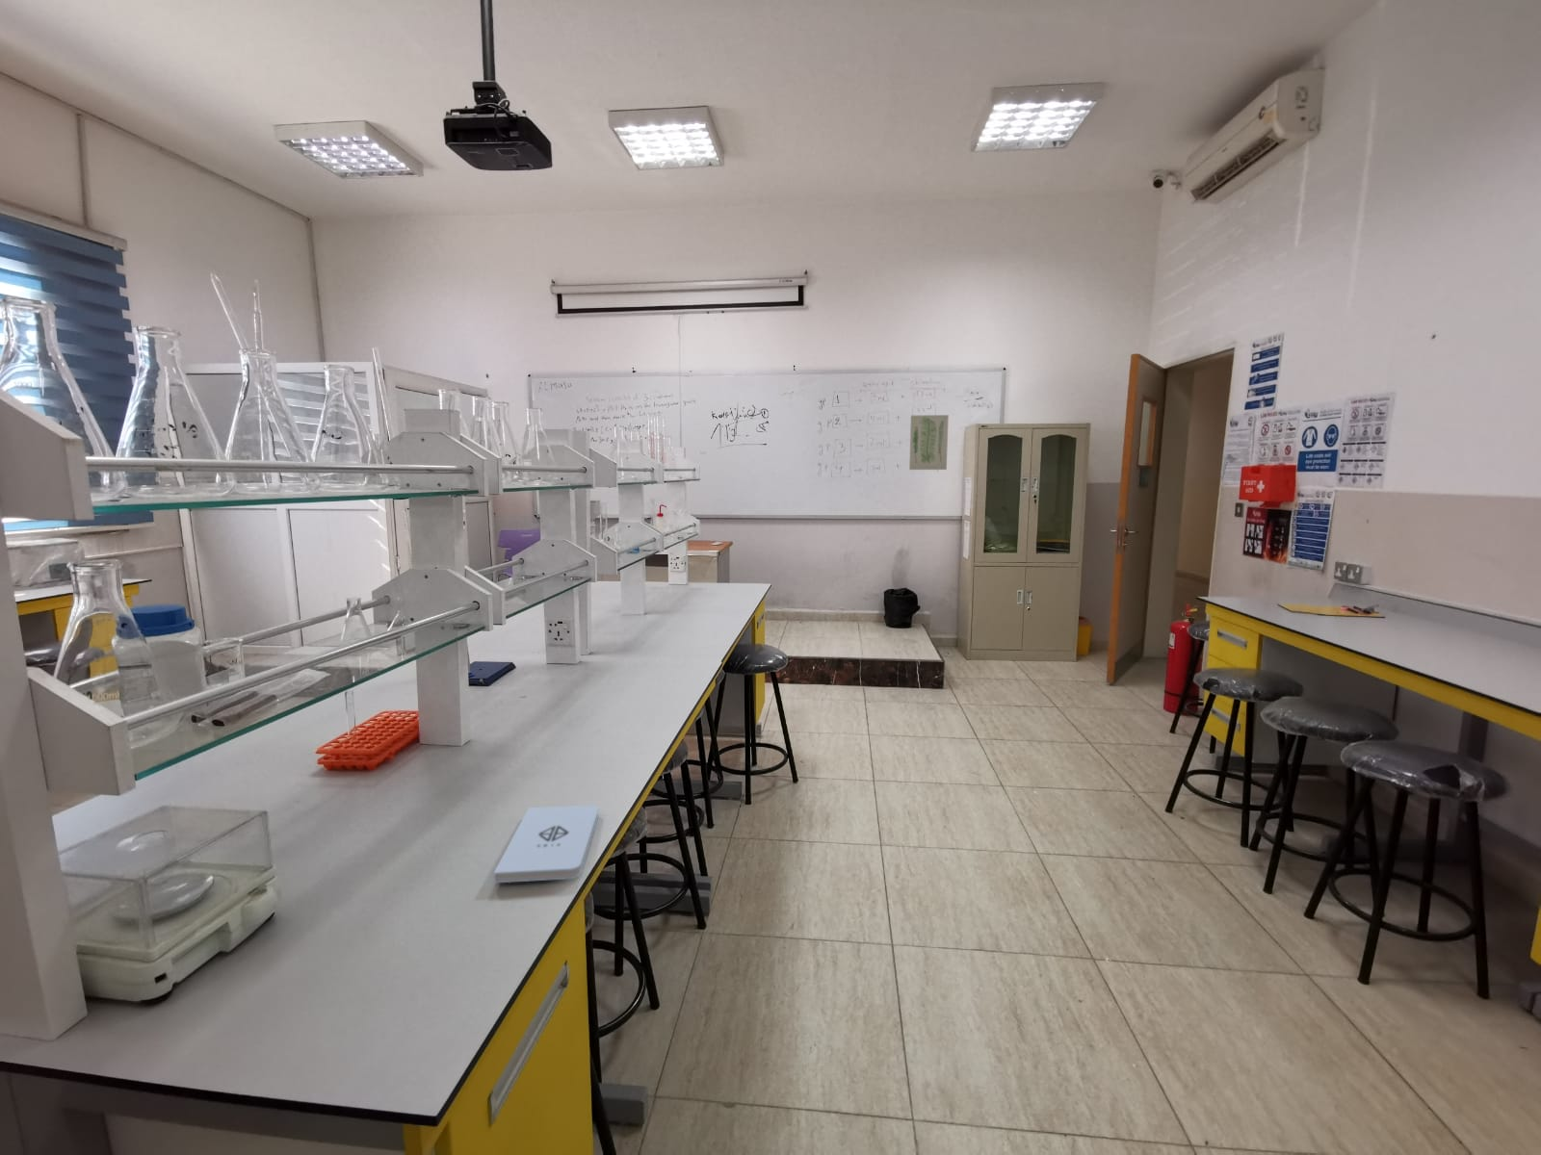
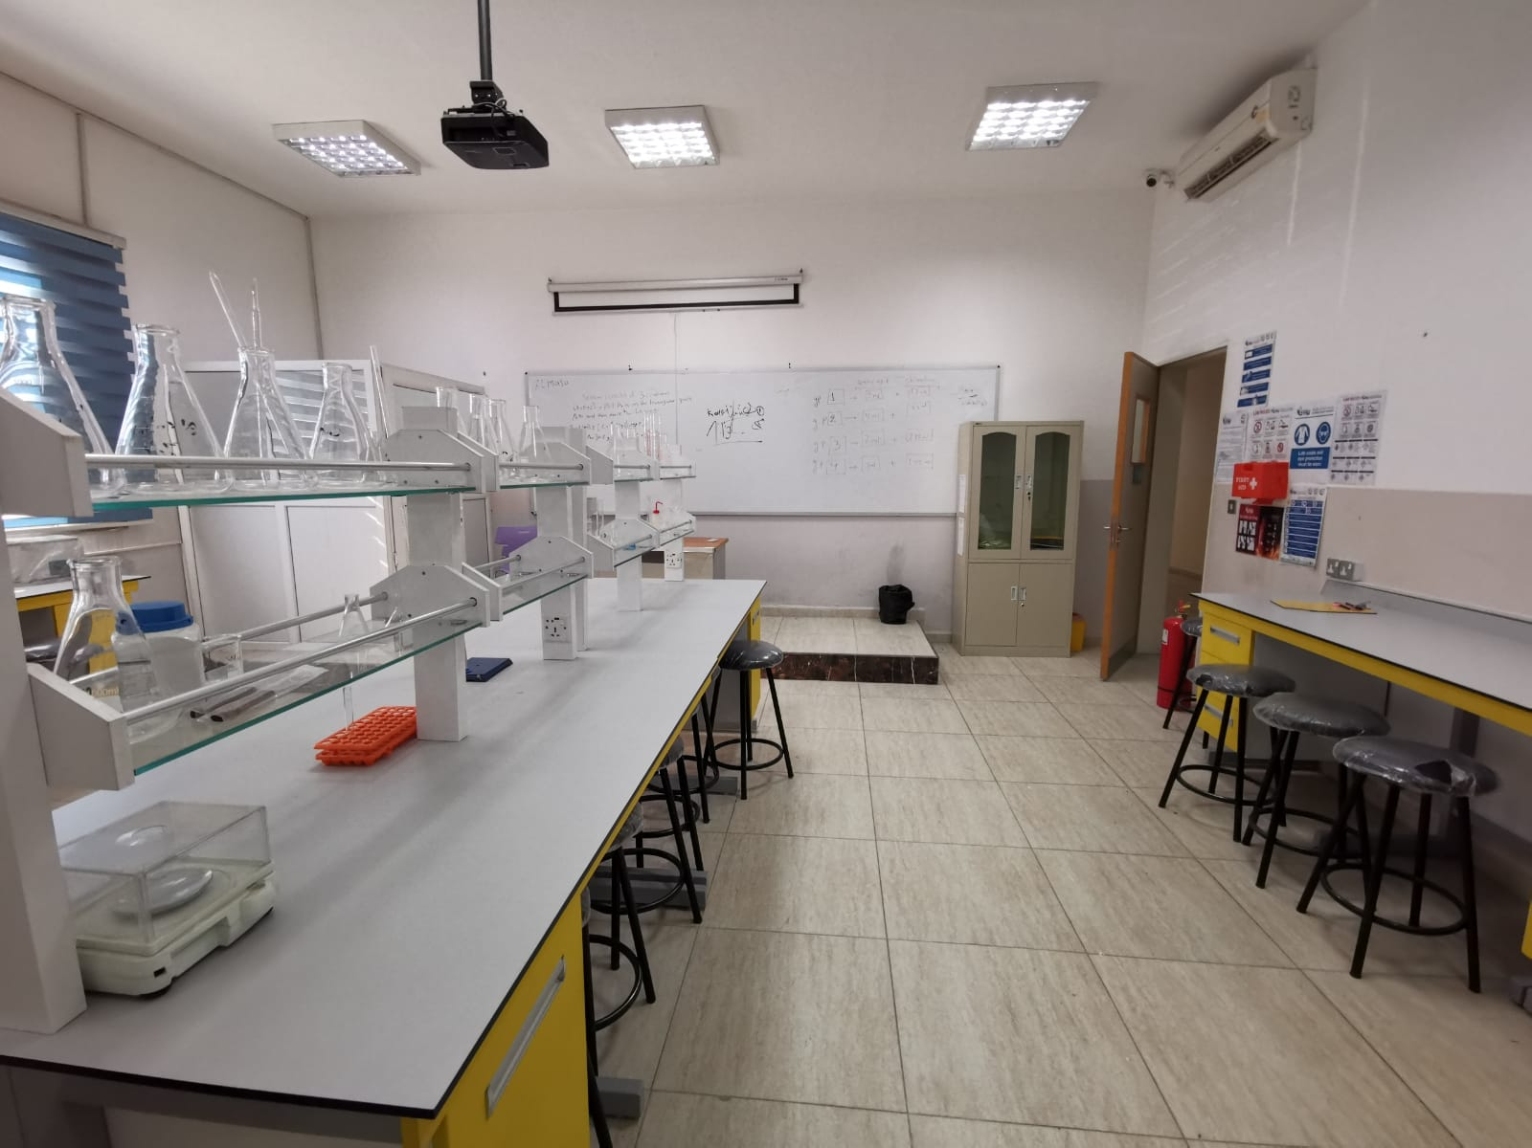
- notepad [493,804,601,883]
- wall art [909,414,950,471]
